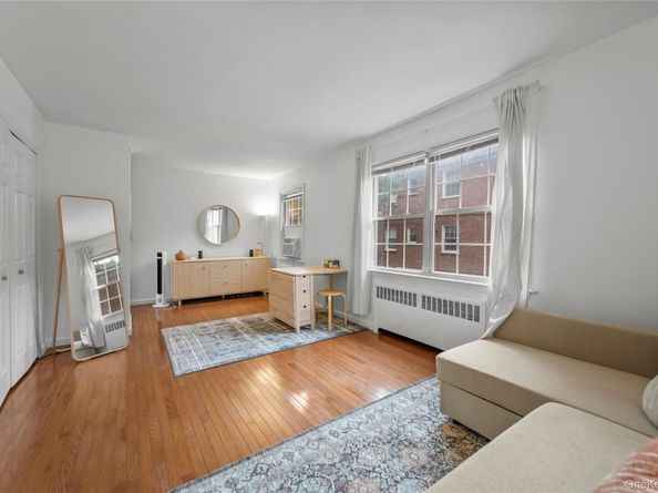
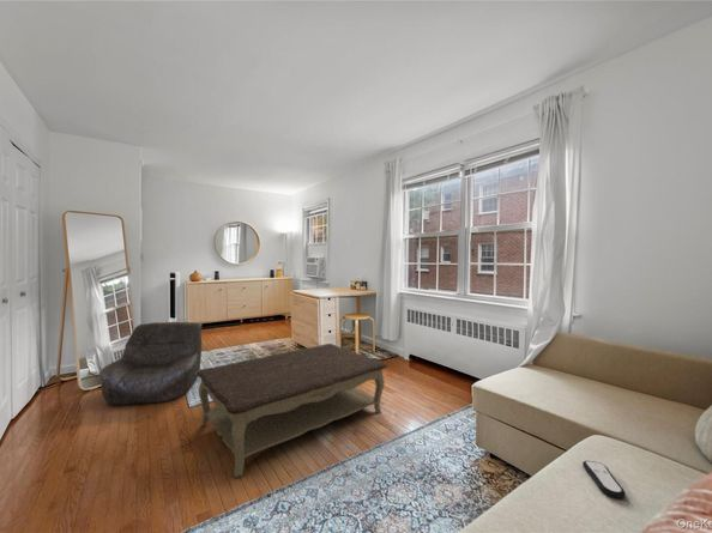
+ coffee table [195,343,388,479]
+ armchair [97,321,203,406]
+ remote control [581,460,627,499]
